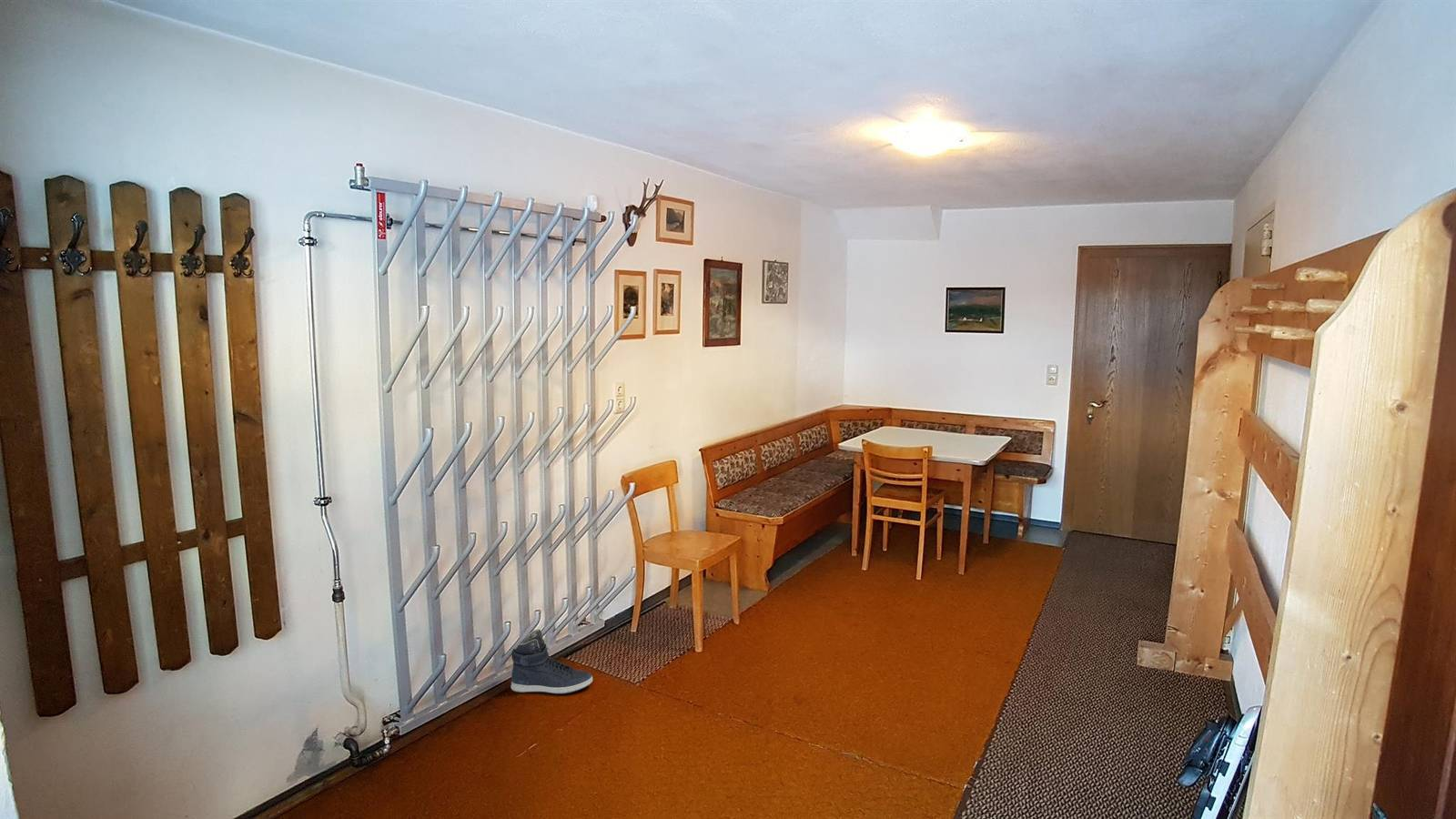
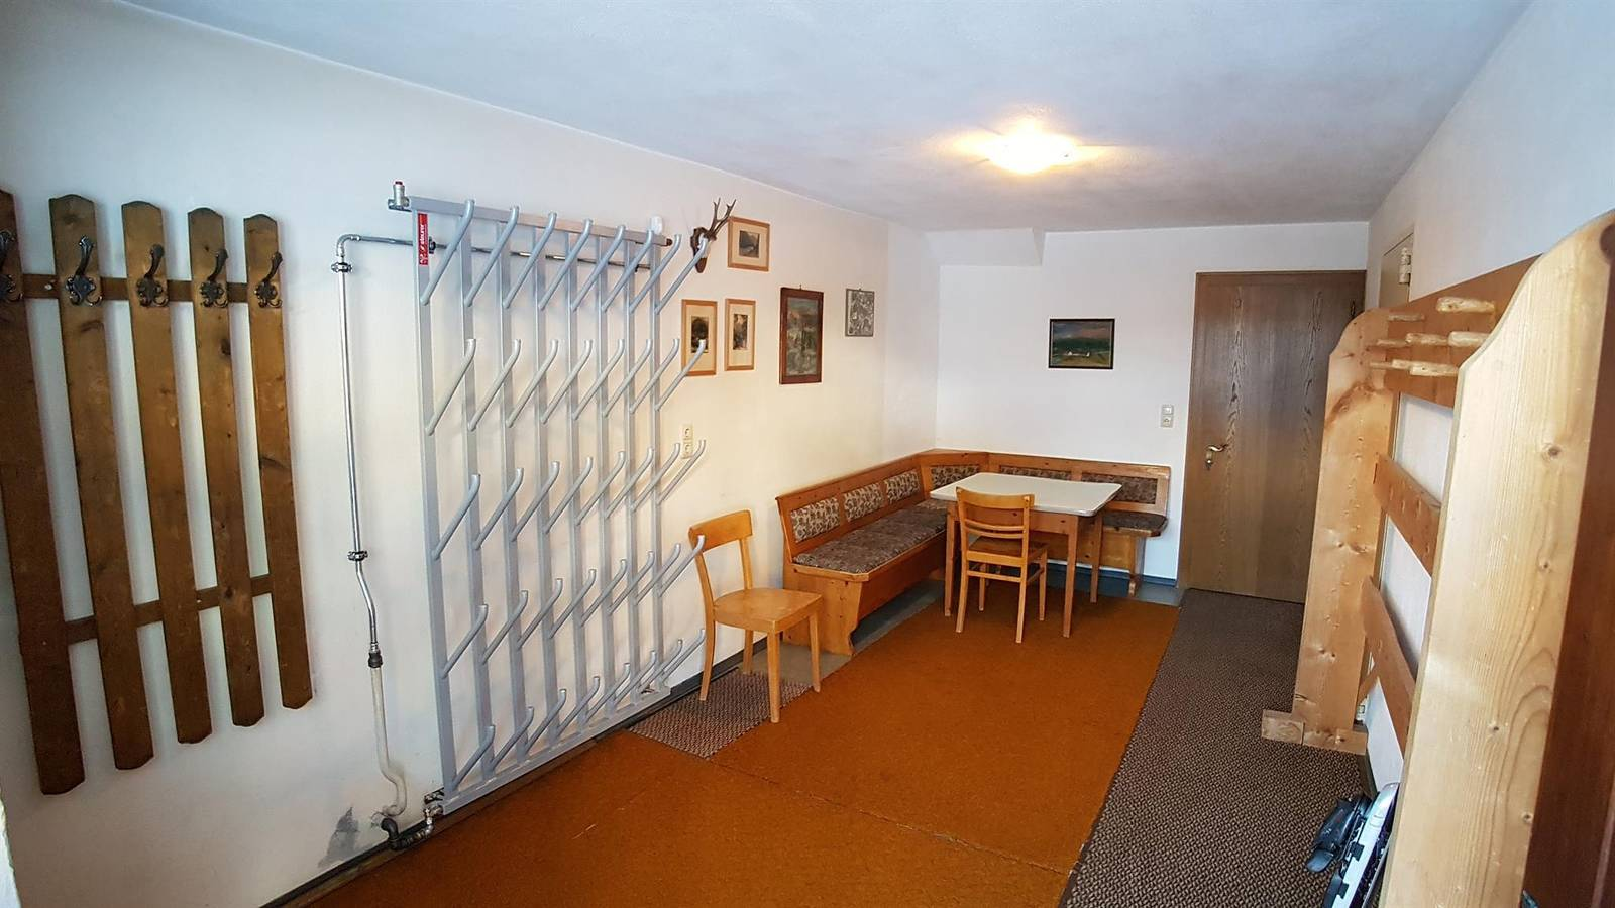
- sneaker [510,629,593,695]
